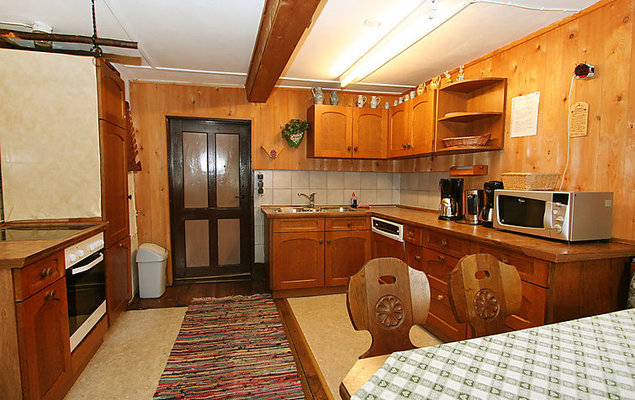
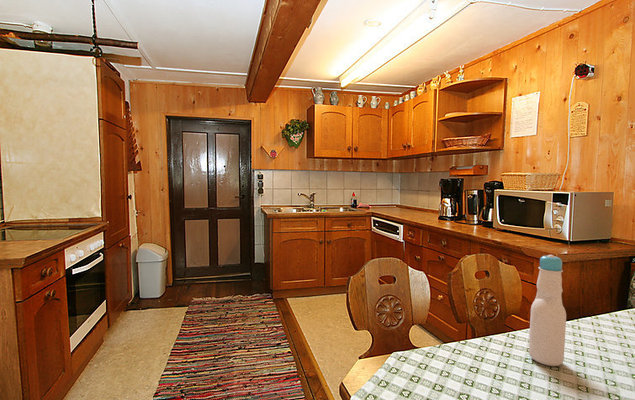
+ bottle [528,254,567,367]
